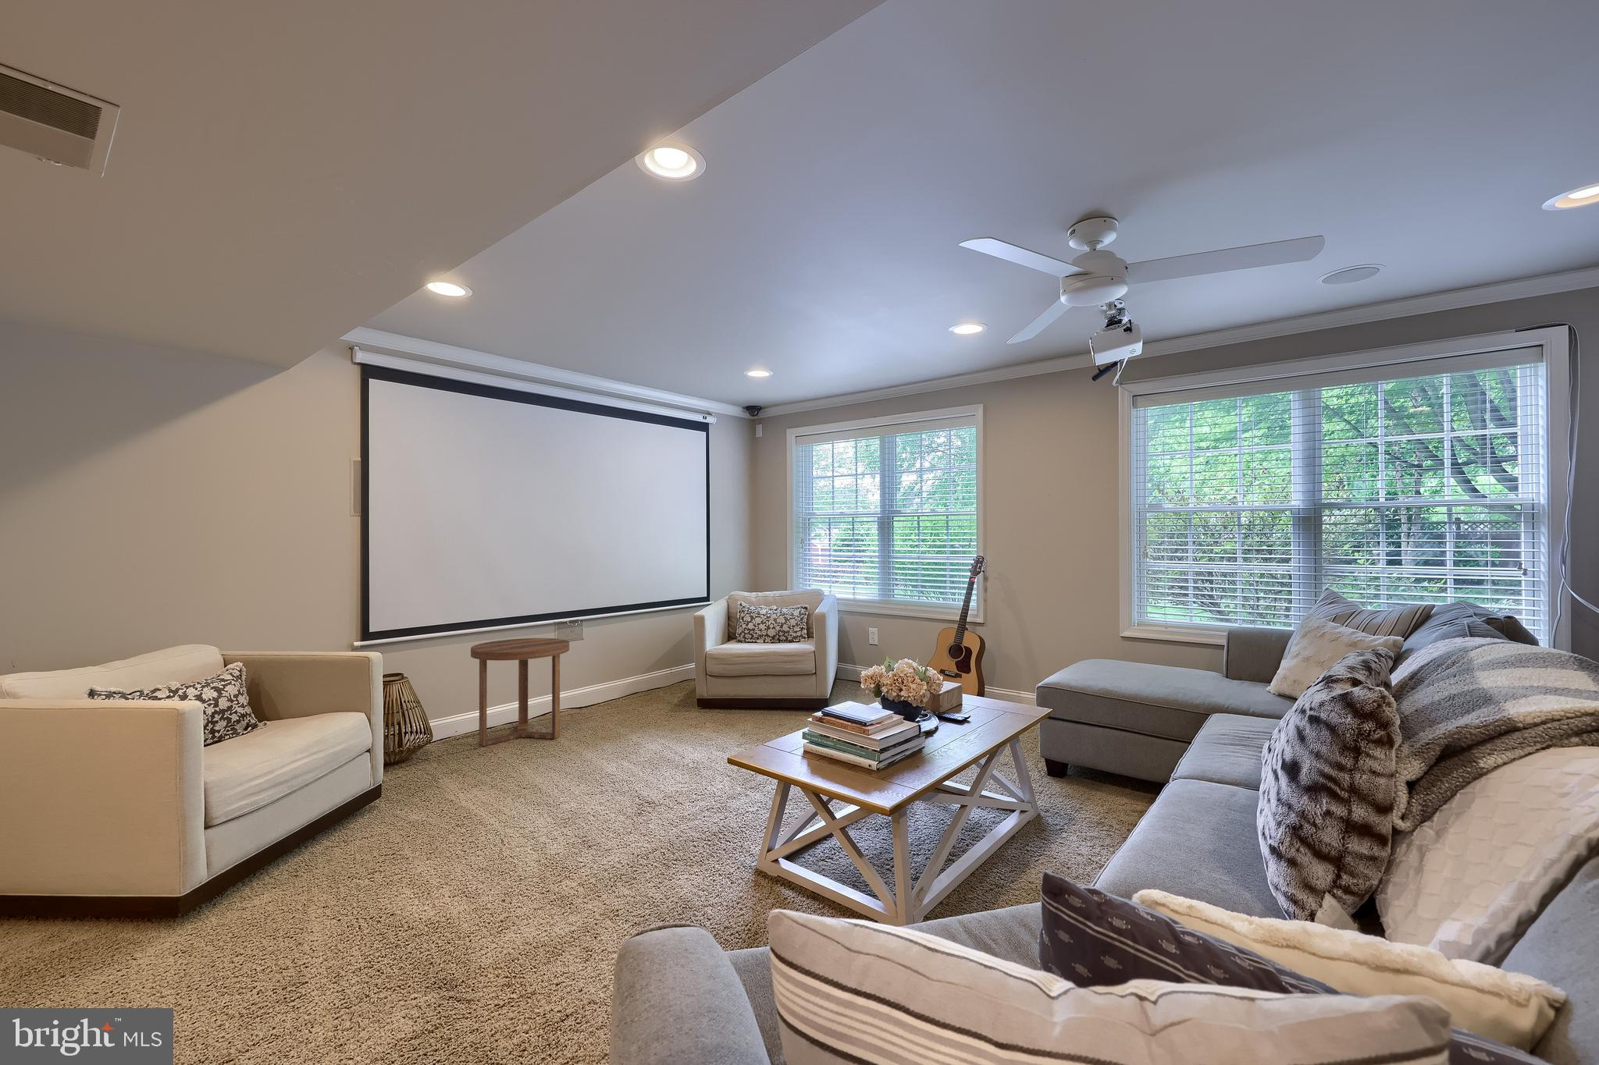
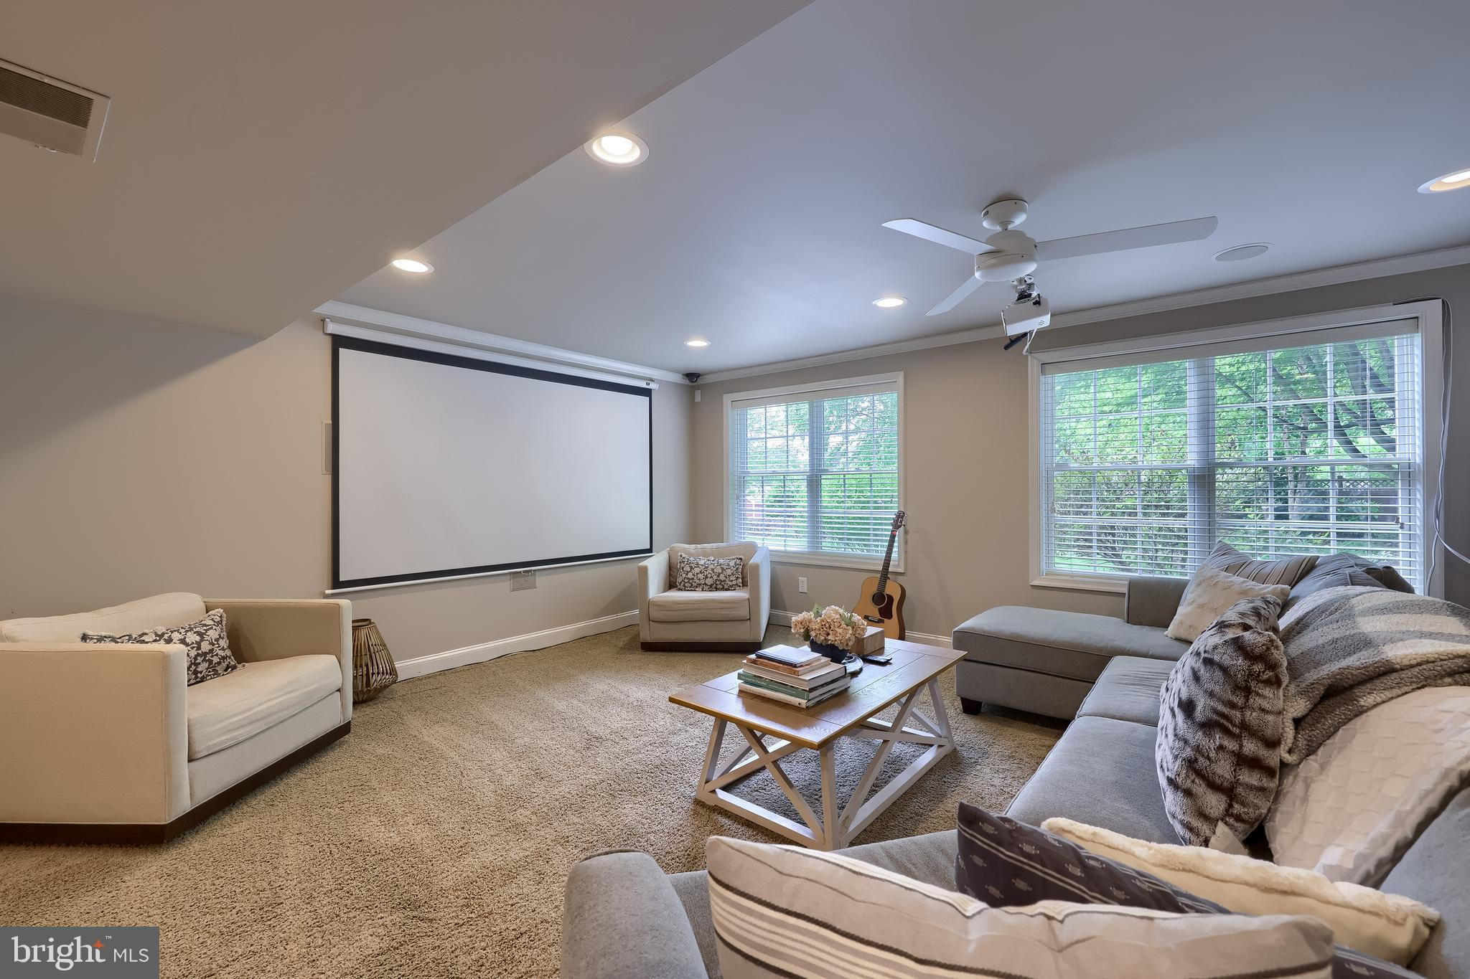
- side table [470,637,569,746]
